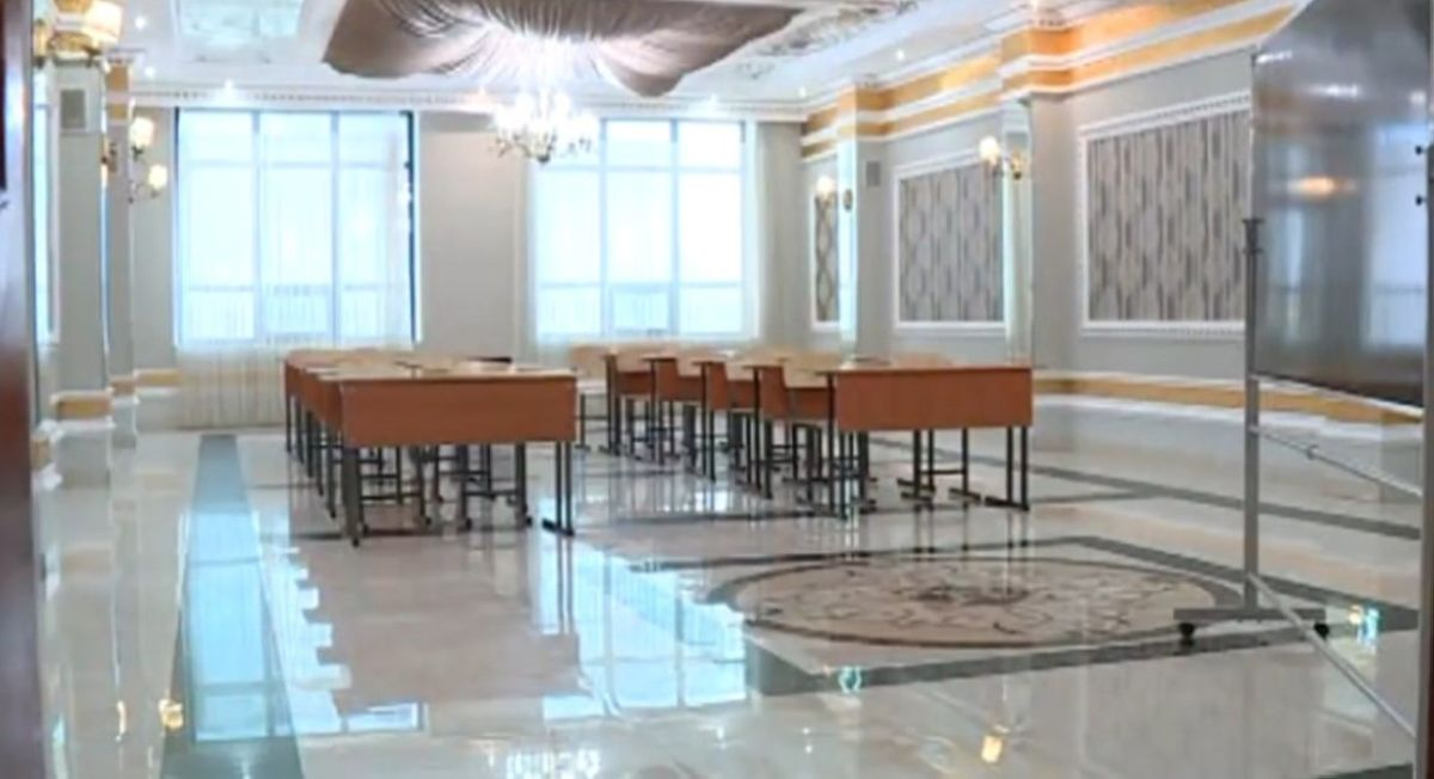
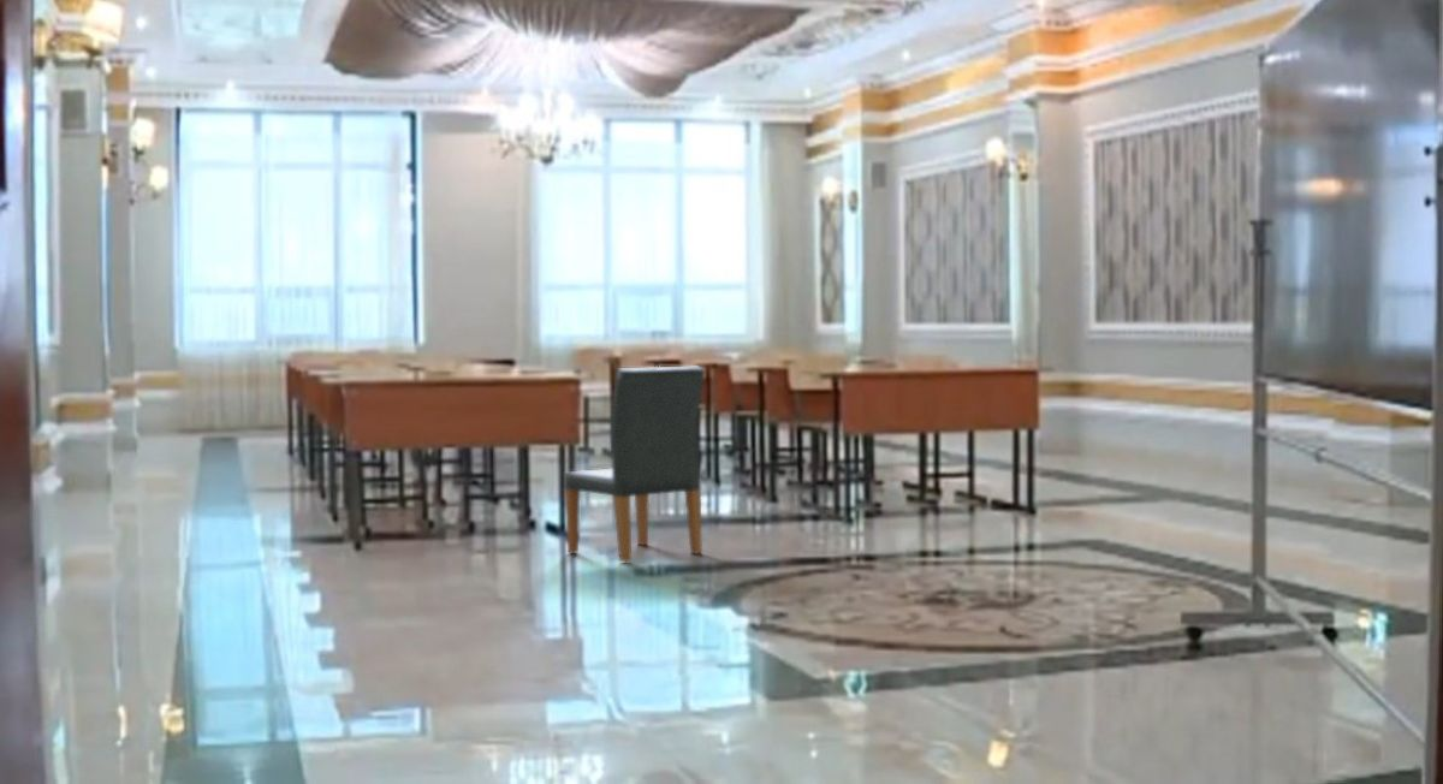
+ dining chair [563,366,707,563]
